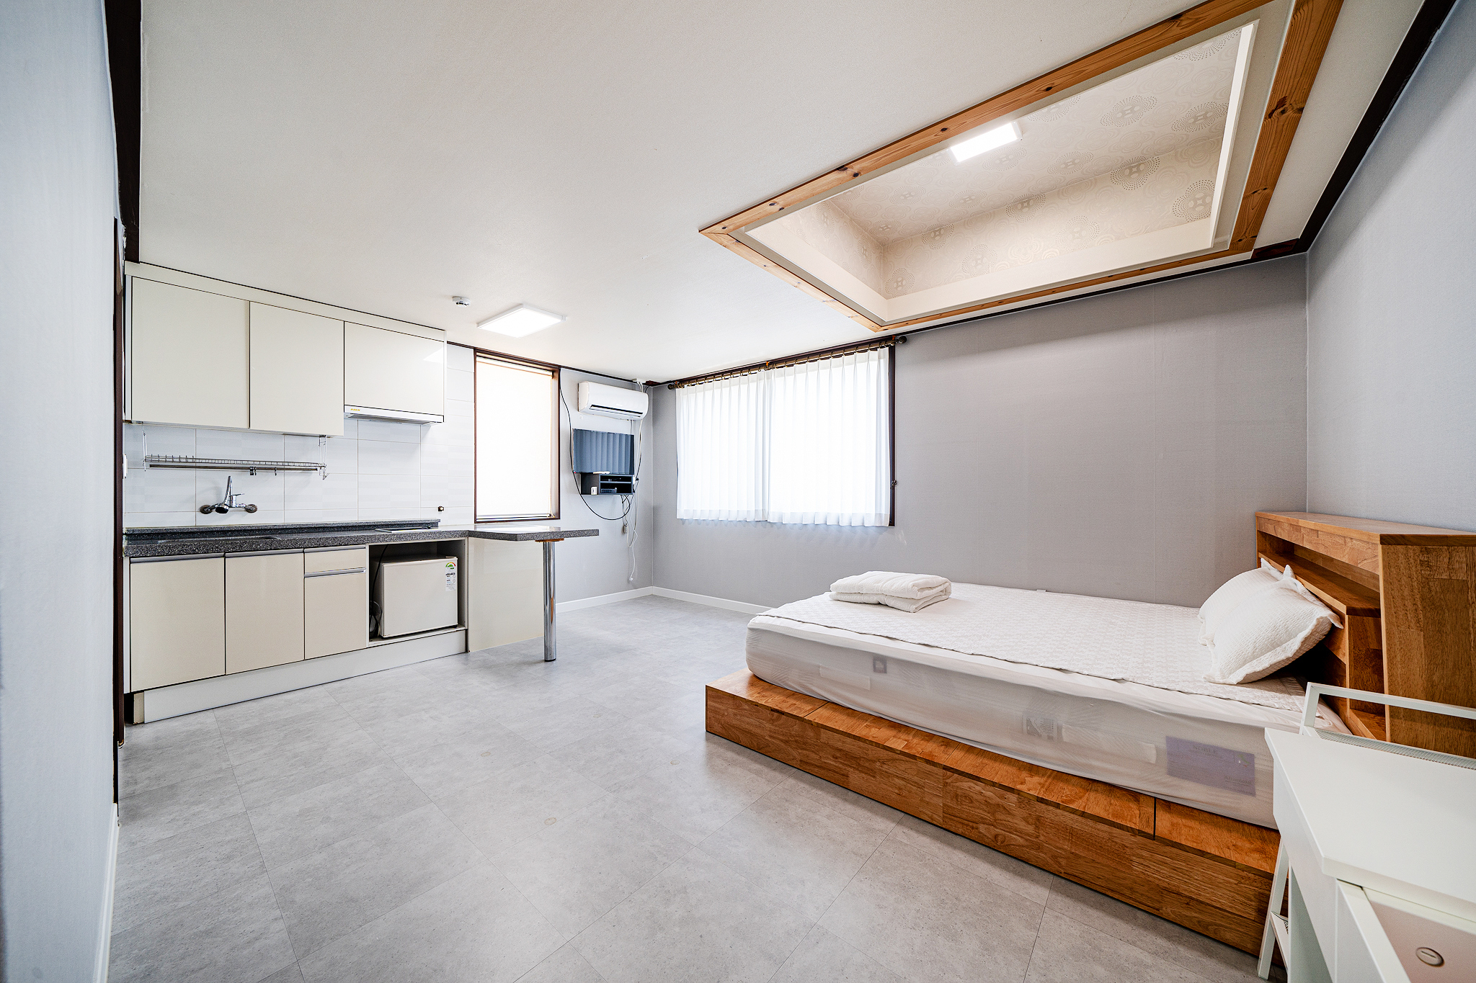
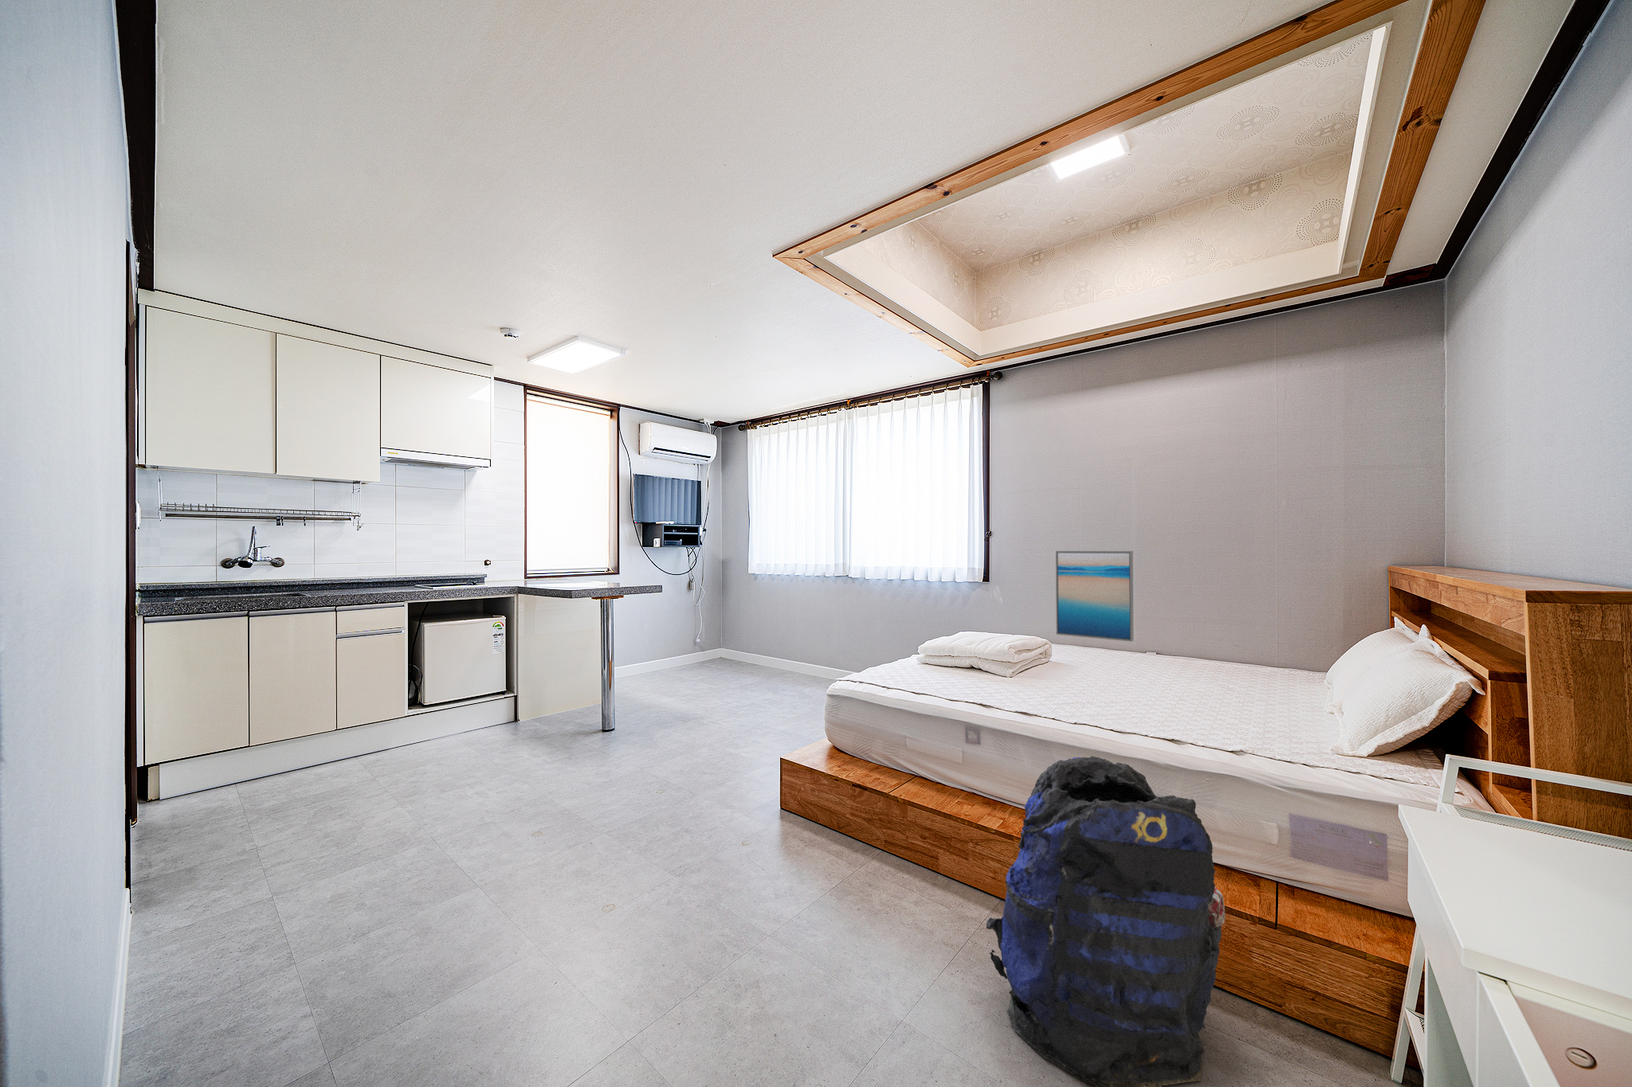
+ wall art [1056,551,1135,642]
+ backpack [985,755,1226,1087]
